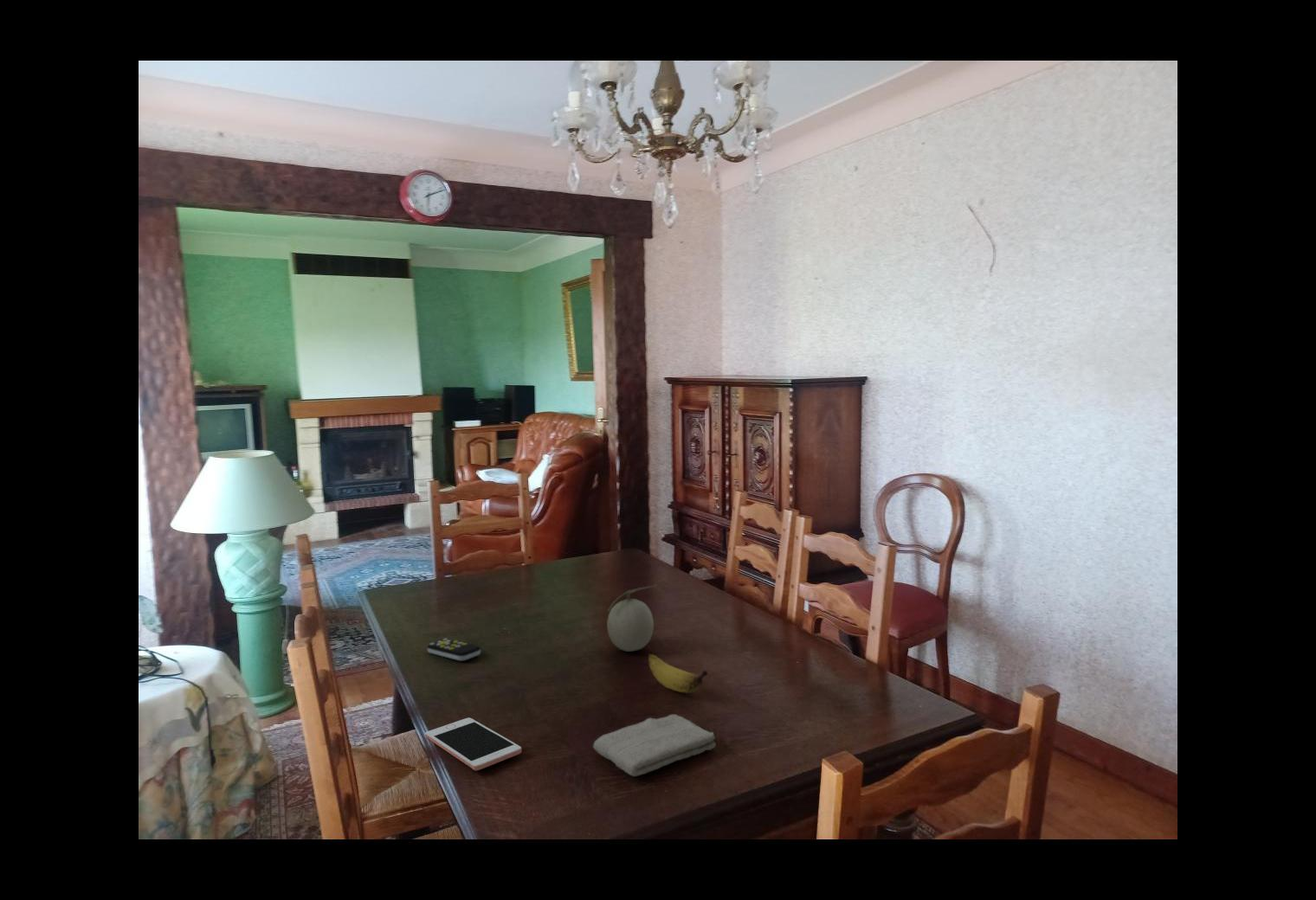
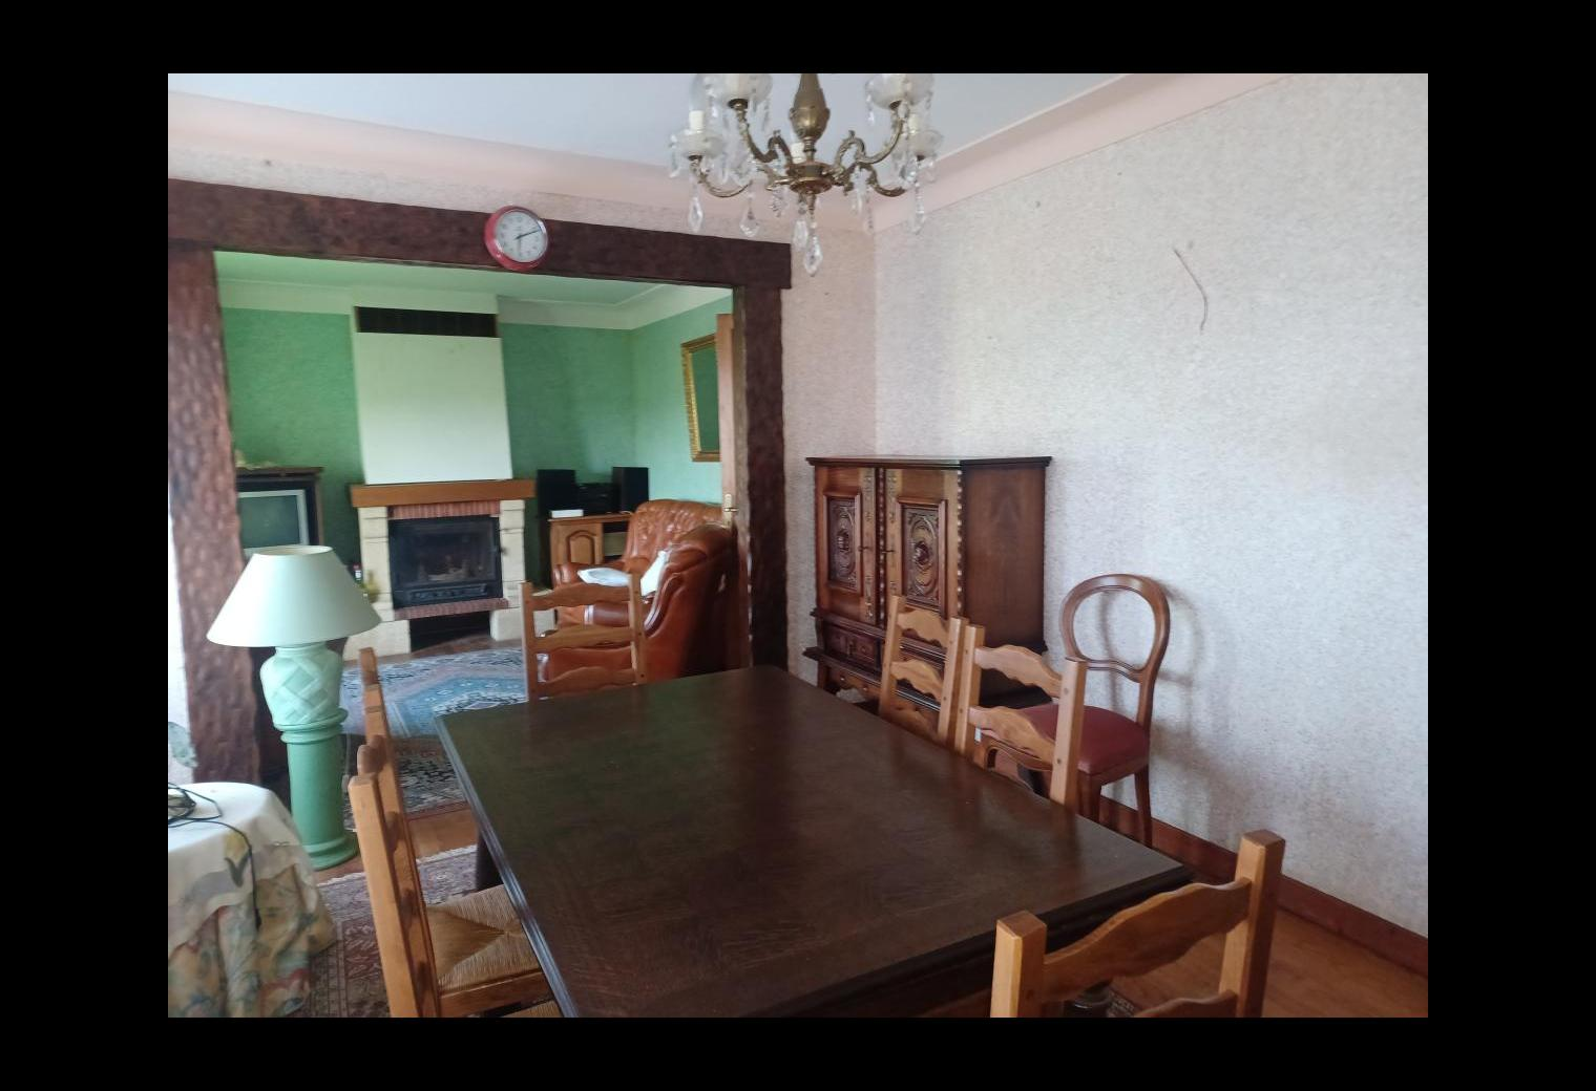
- washcloth [592,714,717,777]
- fruit [606,584,657,652]
- banana [647,652,708,694]
- remote control [427,638,481,662]
- cell phone [424,717,522,771]
